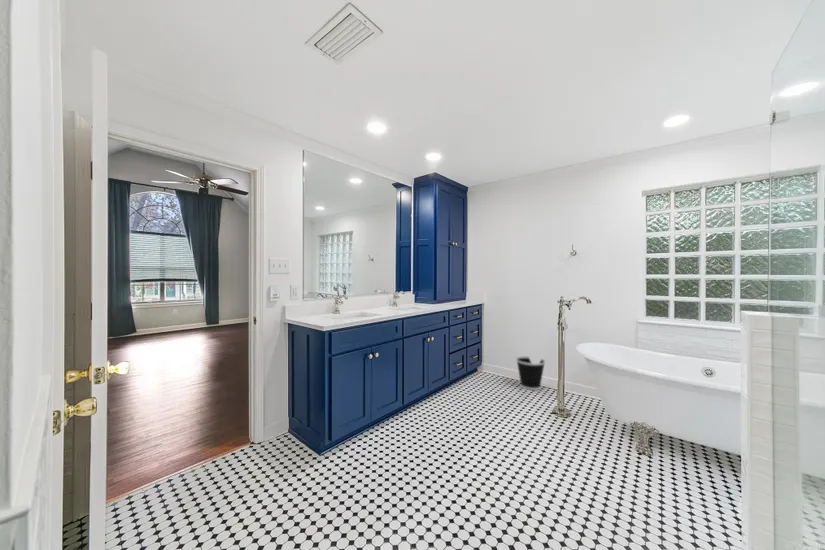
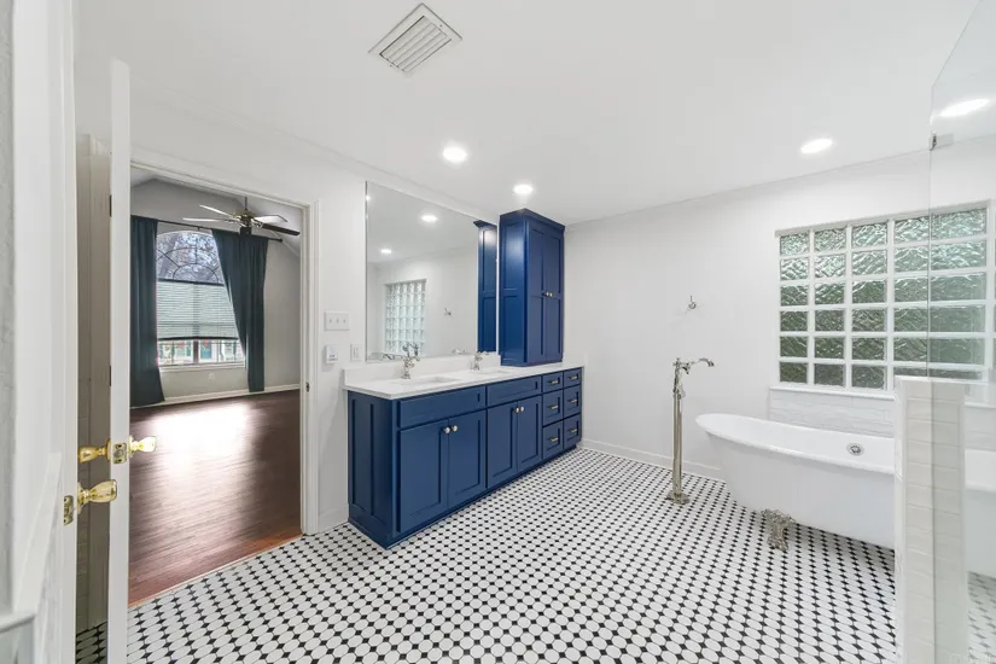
- wastebasket [515,355,546,391]
